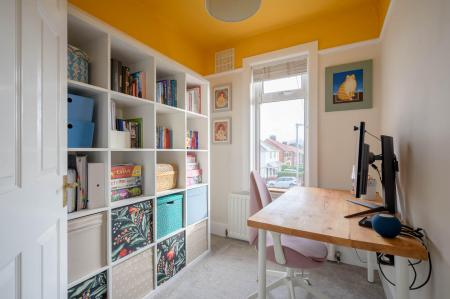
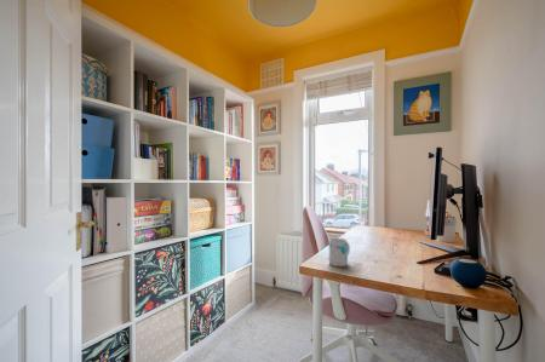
+ mug [328,237,351,268]
